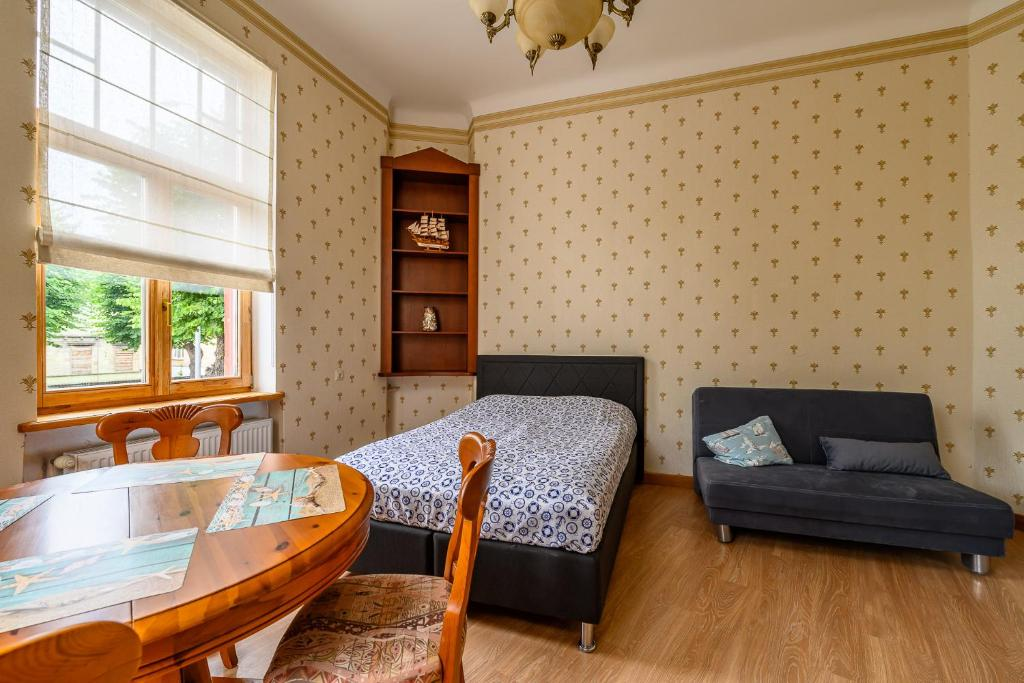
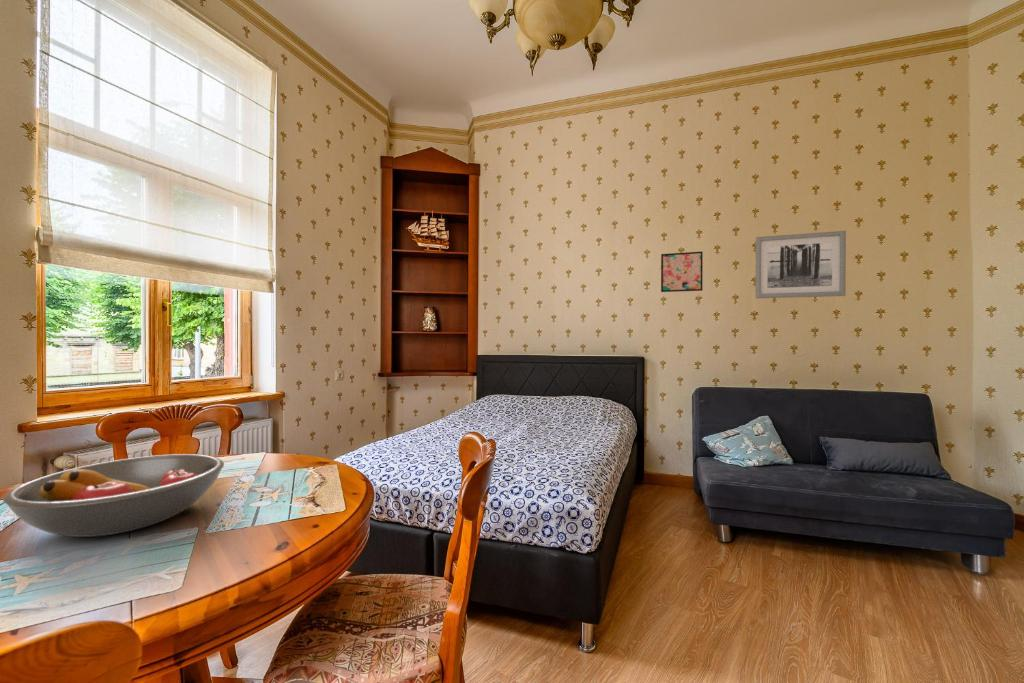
+ wall art [755,230,847,300]
+ wall art [660,250,704,293]
+ fruit bowl [2,453,225,538]
